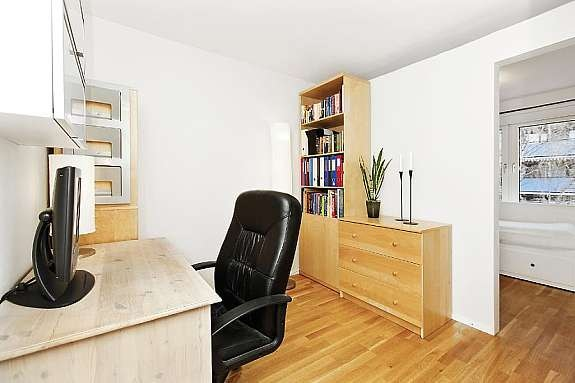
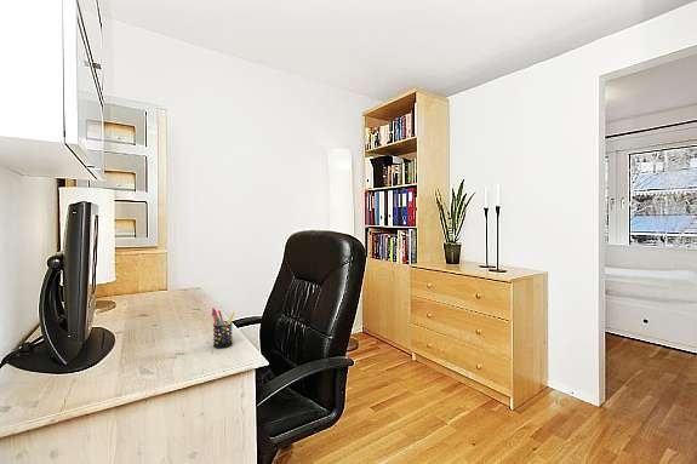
+ pen holder [211,308,236,349]
